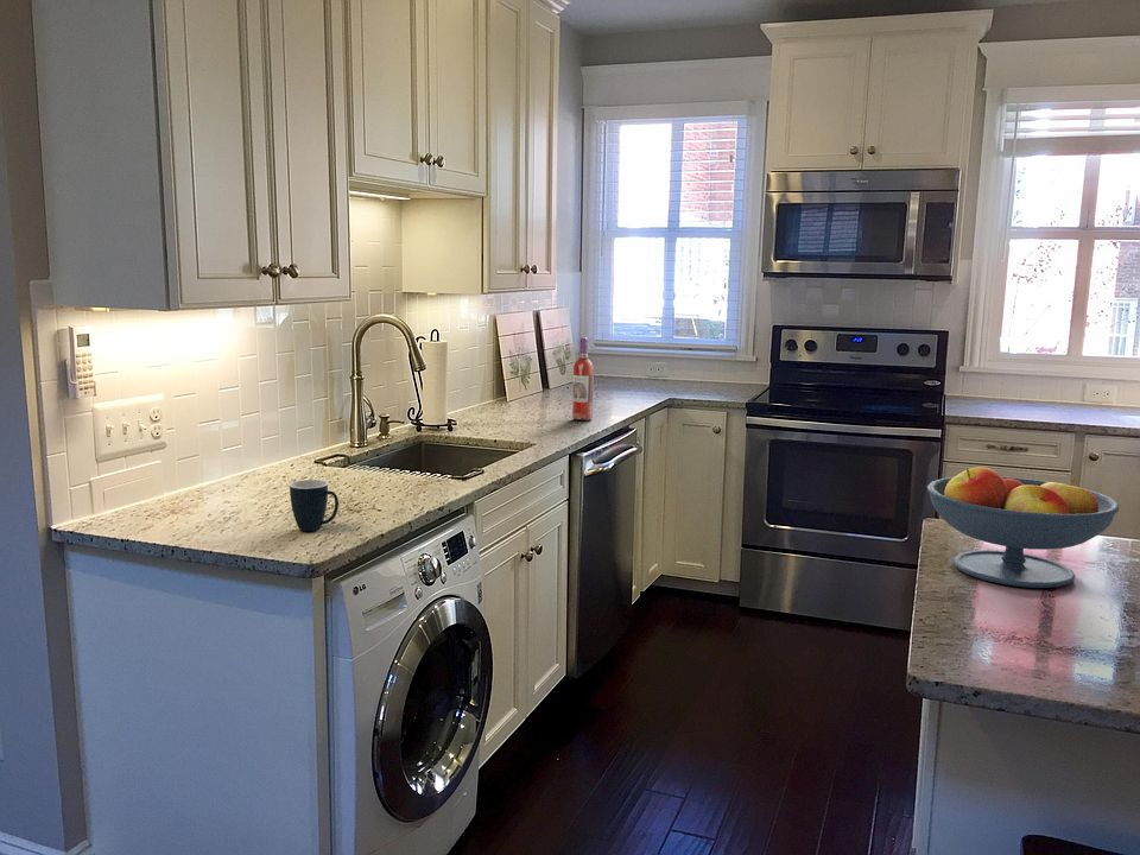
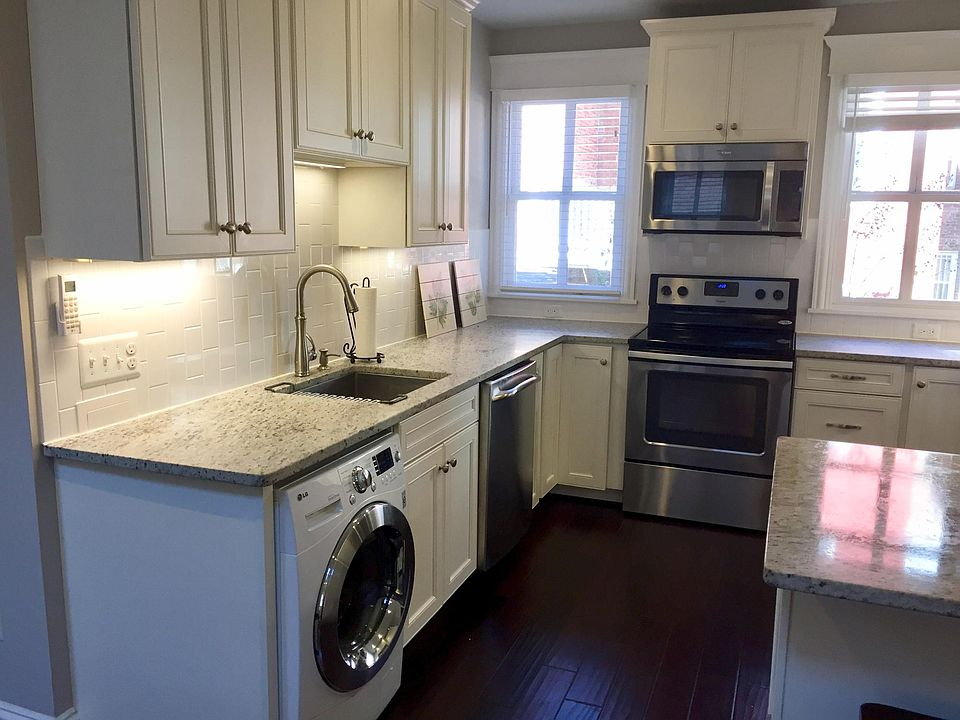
- mug [289,479,340,532]
- fruit bowl [926,466,1120,589]
- wine bottle [571,336,595,422]
